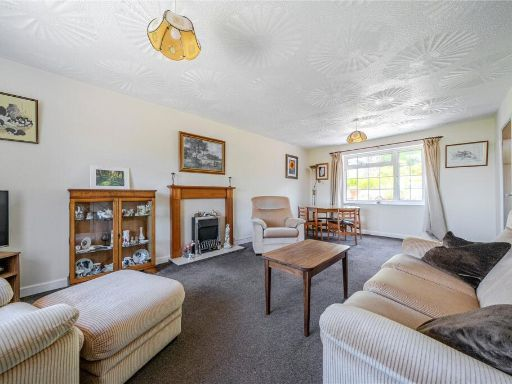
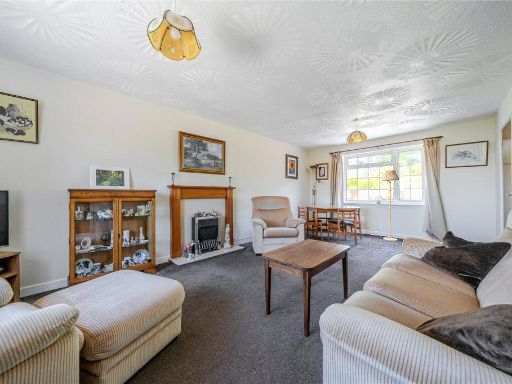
+ floor lamp [380,169,400,242]
